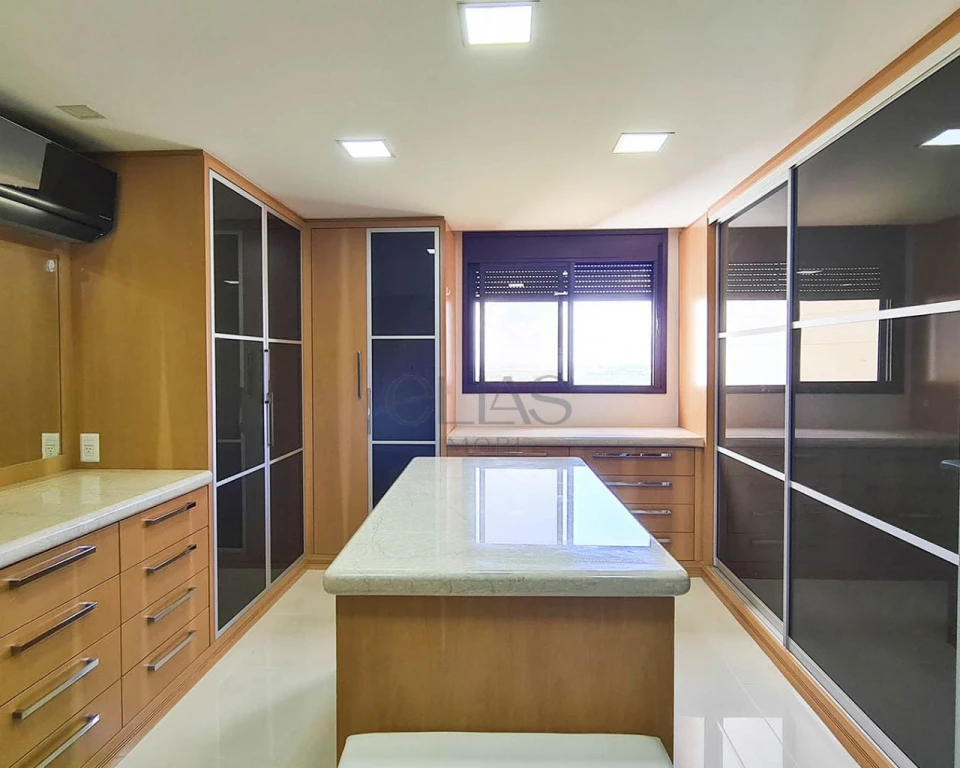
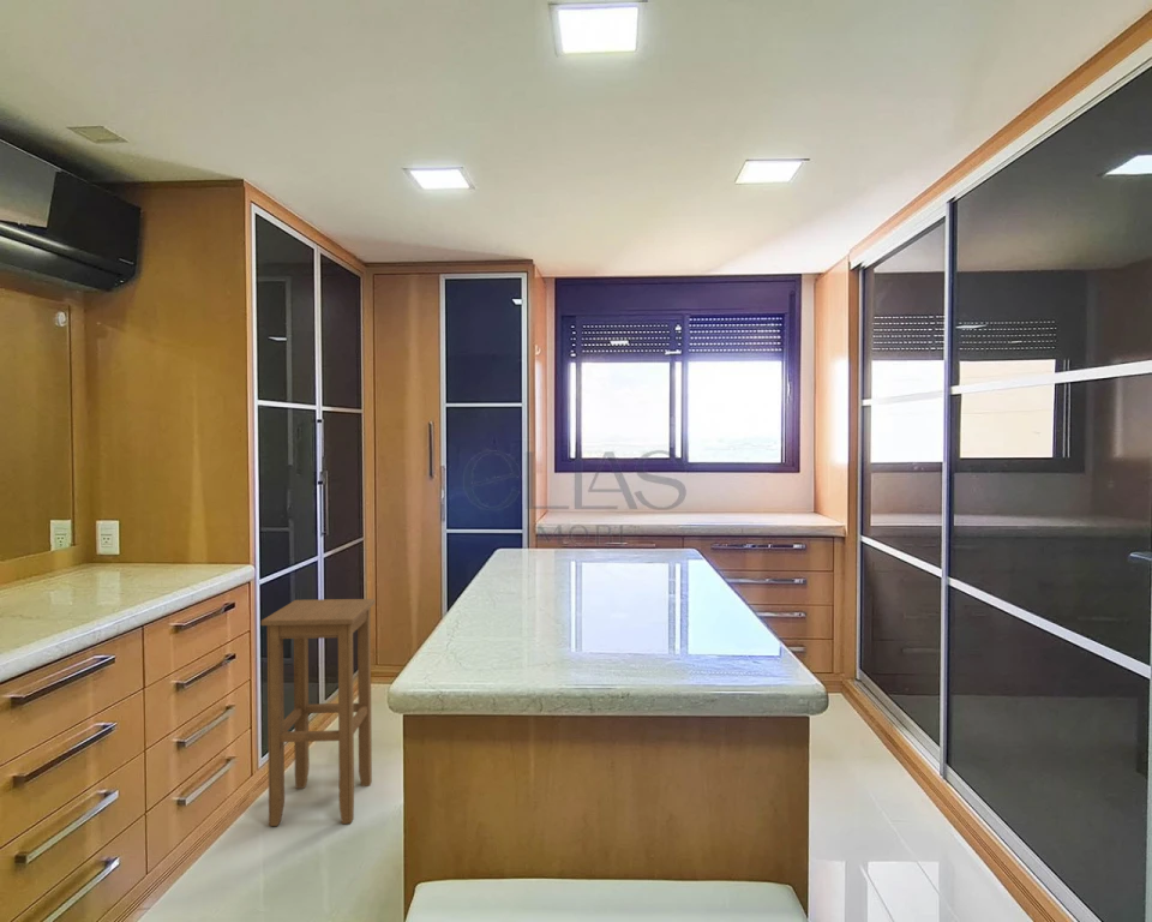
+ stool [260,598,377,827]
